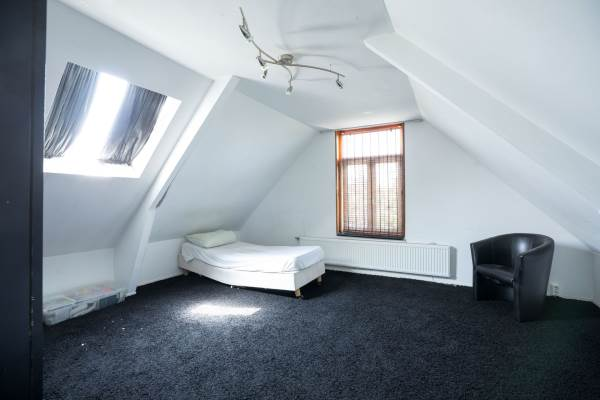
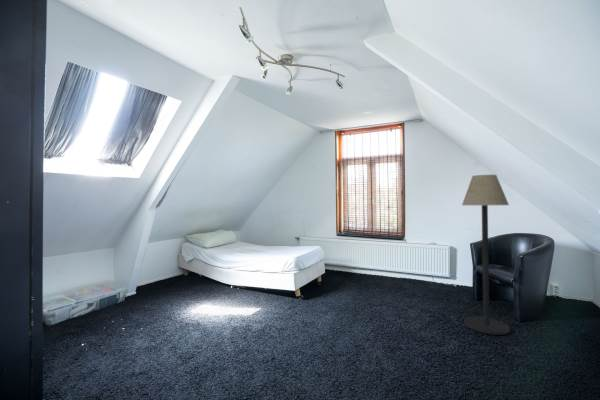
+ floor lamp [461,174,511,336]
